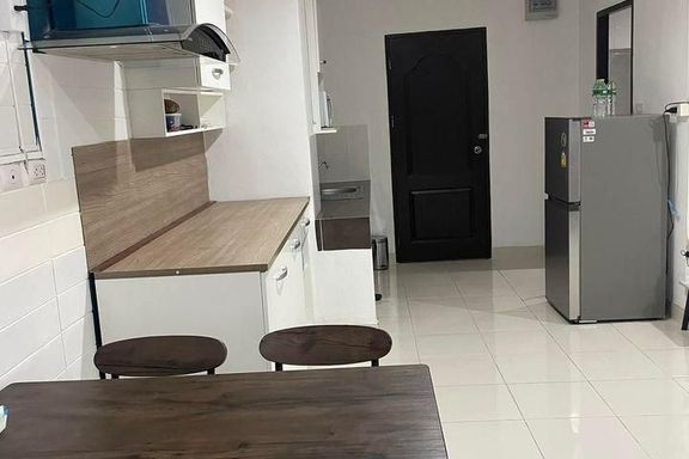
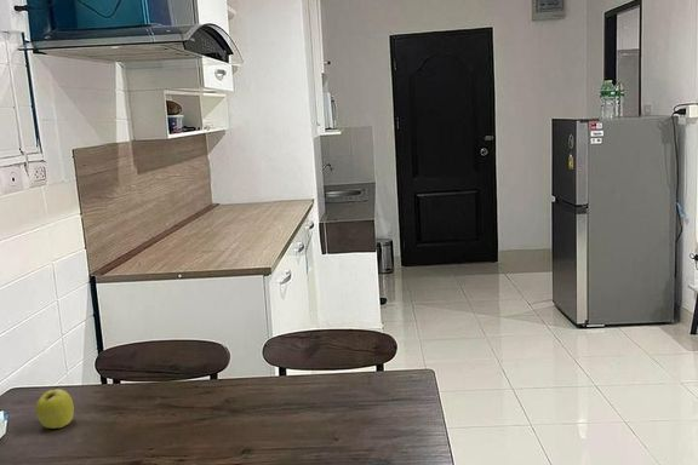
+ apple [35,385,75,430]
